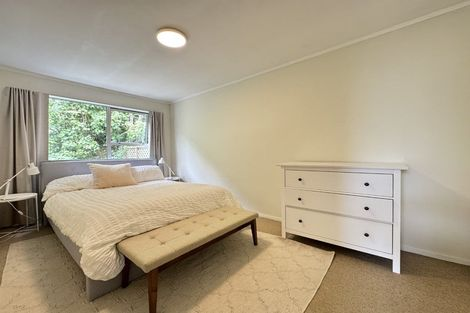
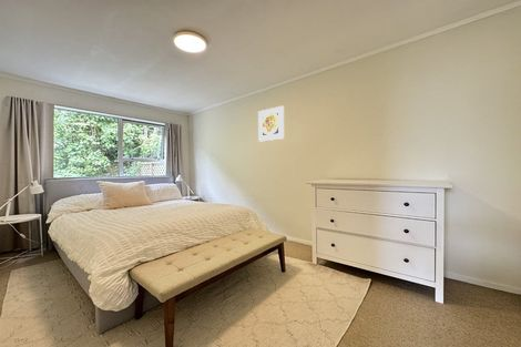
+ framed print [257,104,285,143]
